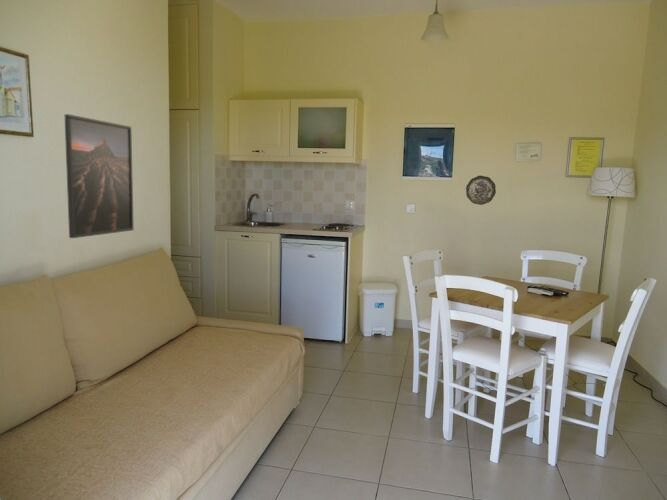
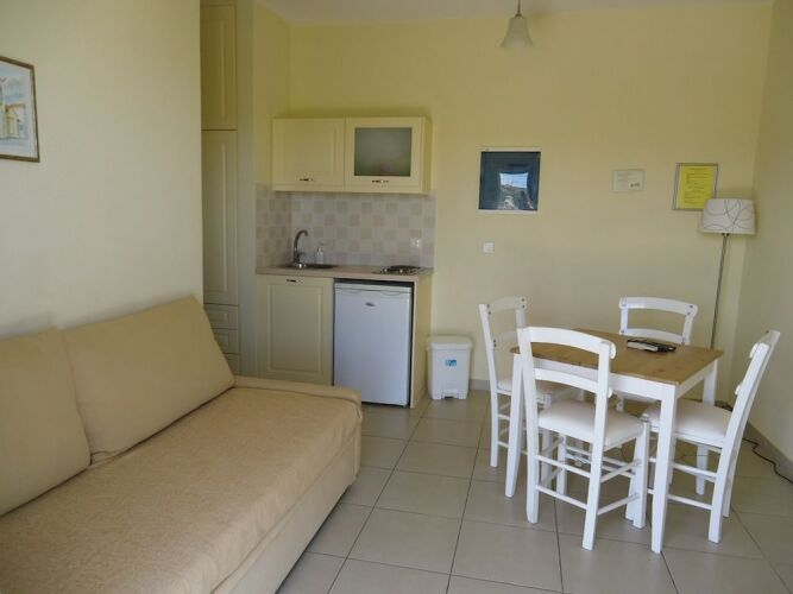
- decorative plate [465,175,497,206]
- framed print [64,113,135,239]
